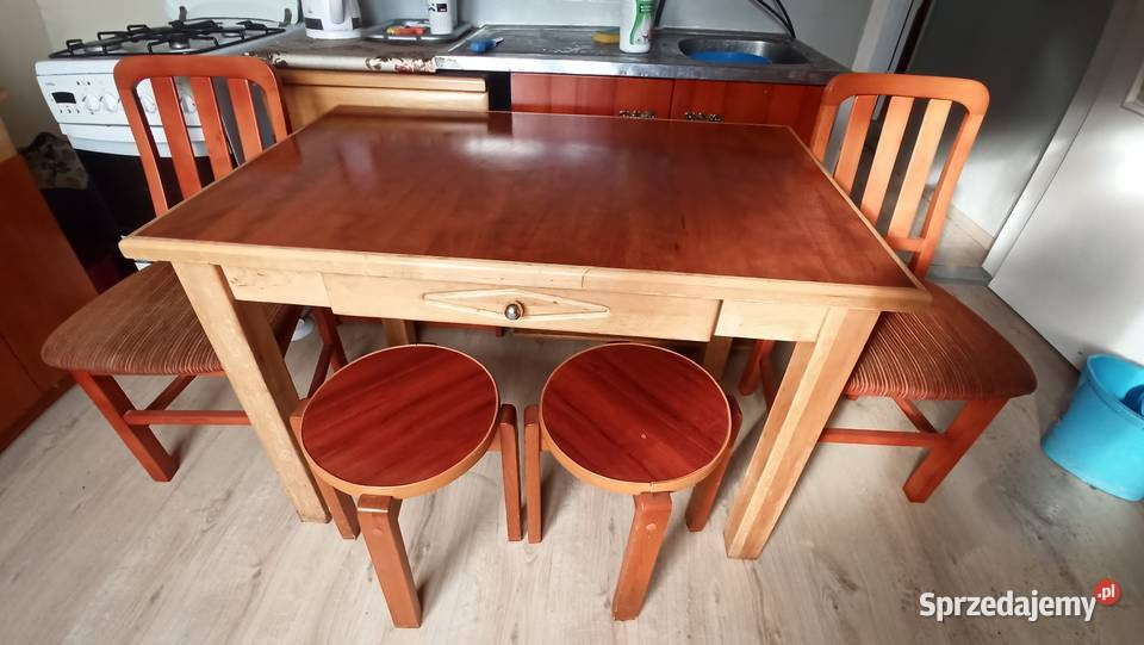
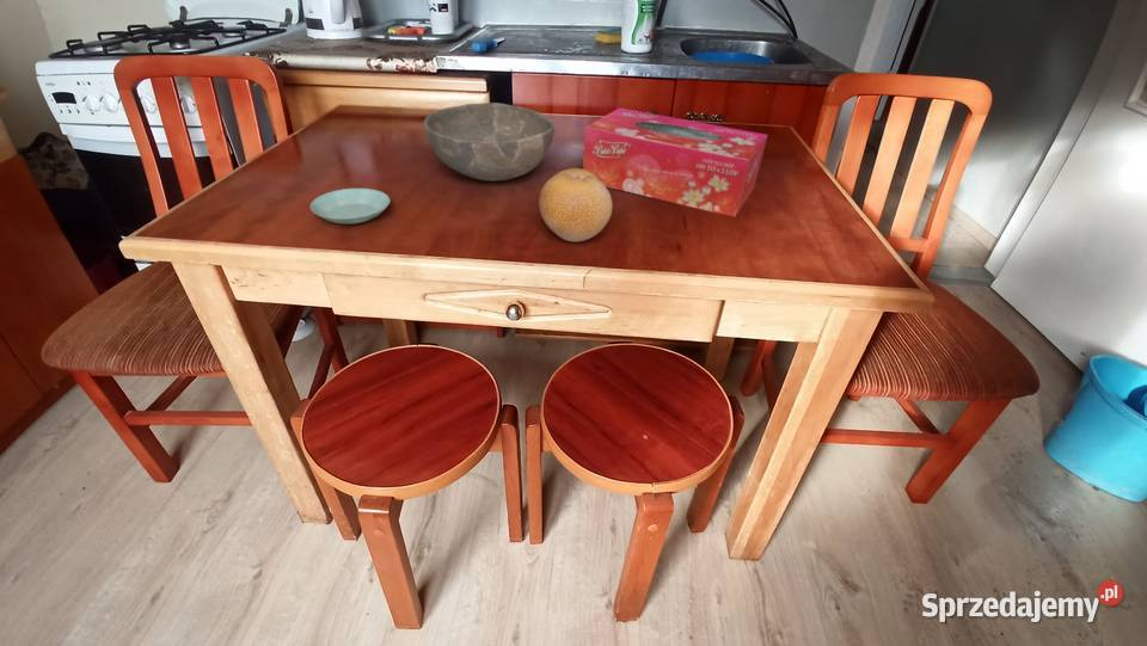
+ tissue box [582,106,769,219]
+ fruit [538,167,613,242]
+ saucer [309,187,391,226]
+ bowl [423,101,556,182]
